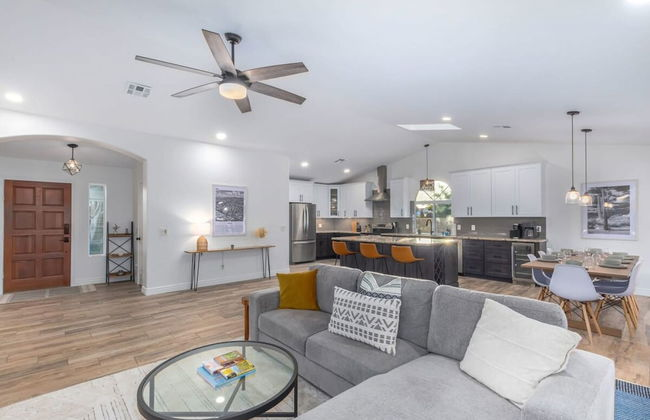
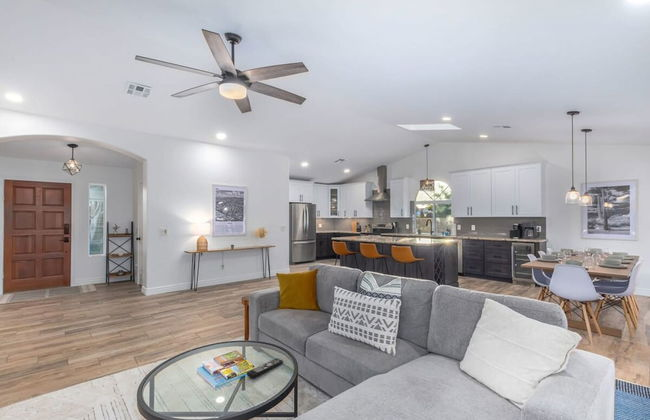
+ remote control [246,358,284,379]
